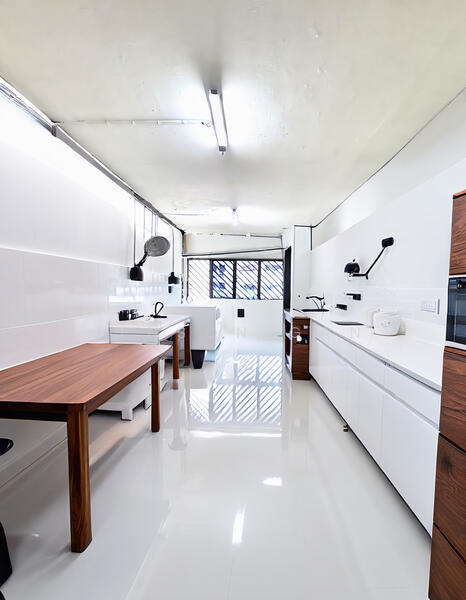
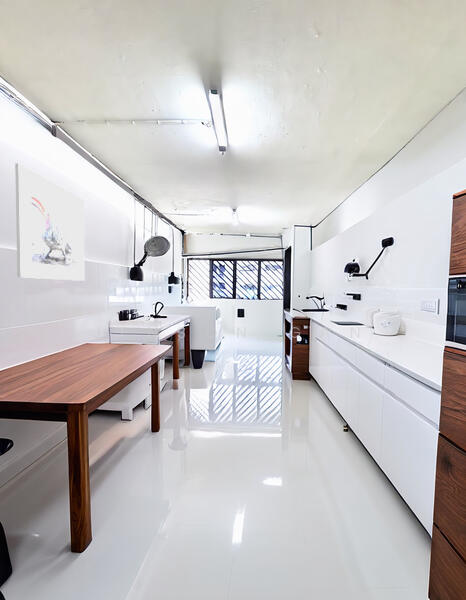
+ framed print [14,162,85,282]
